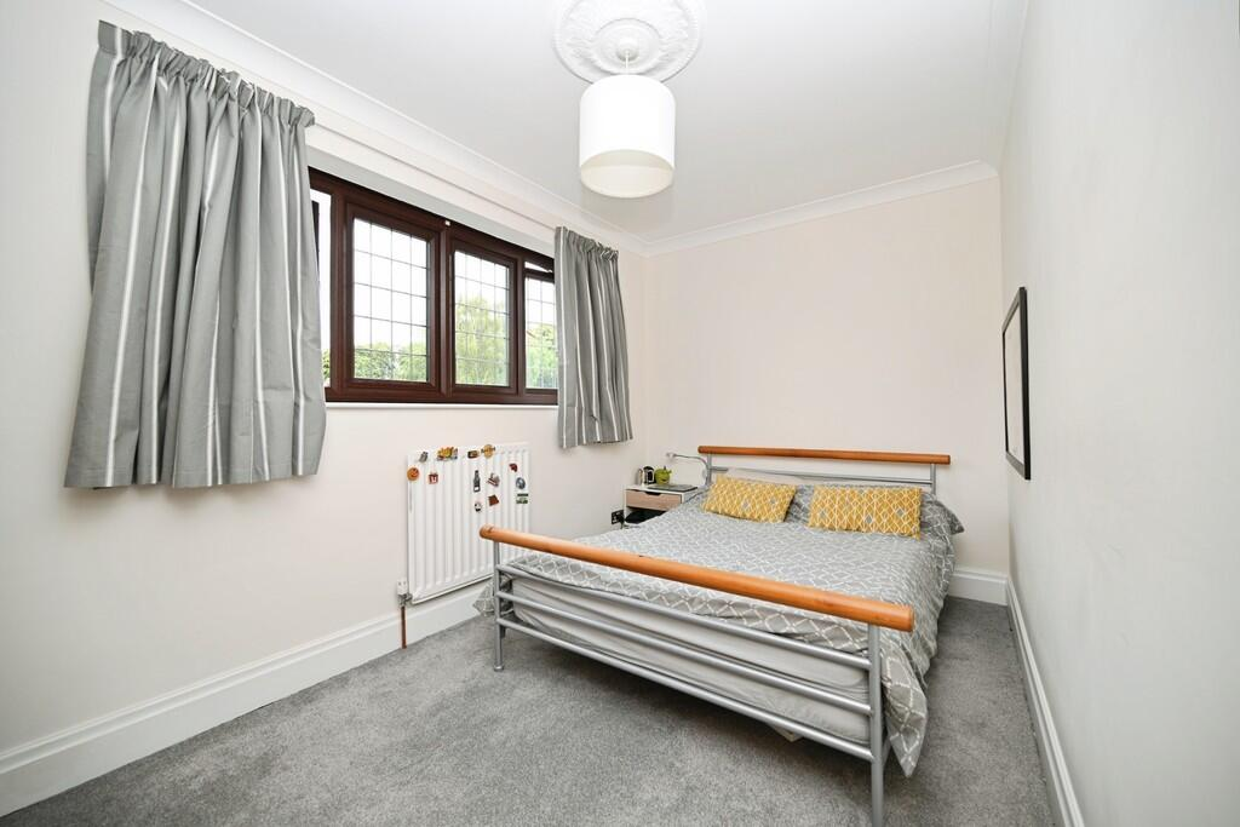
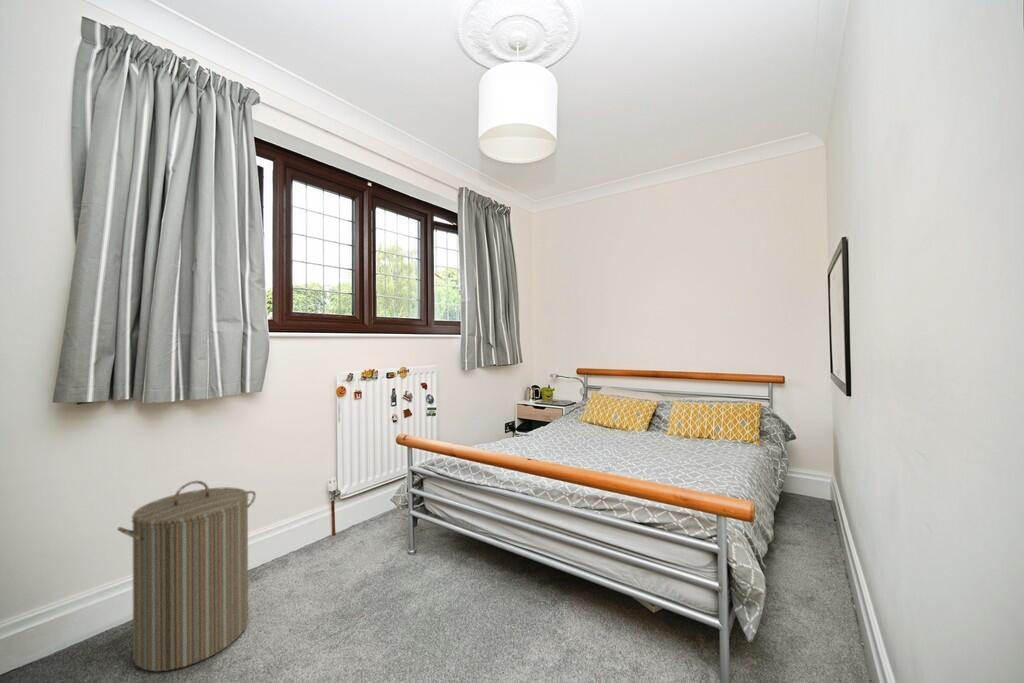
+ laundry hamper [116,480,257,672]
